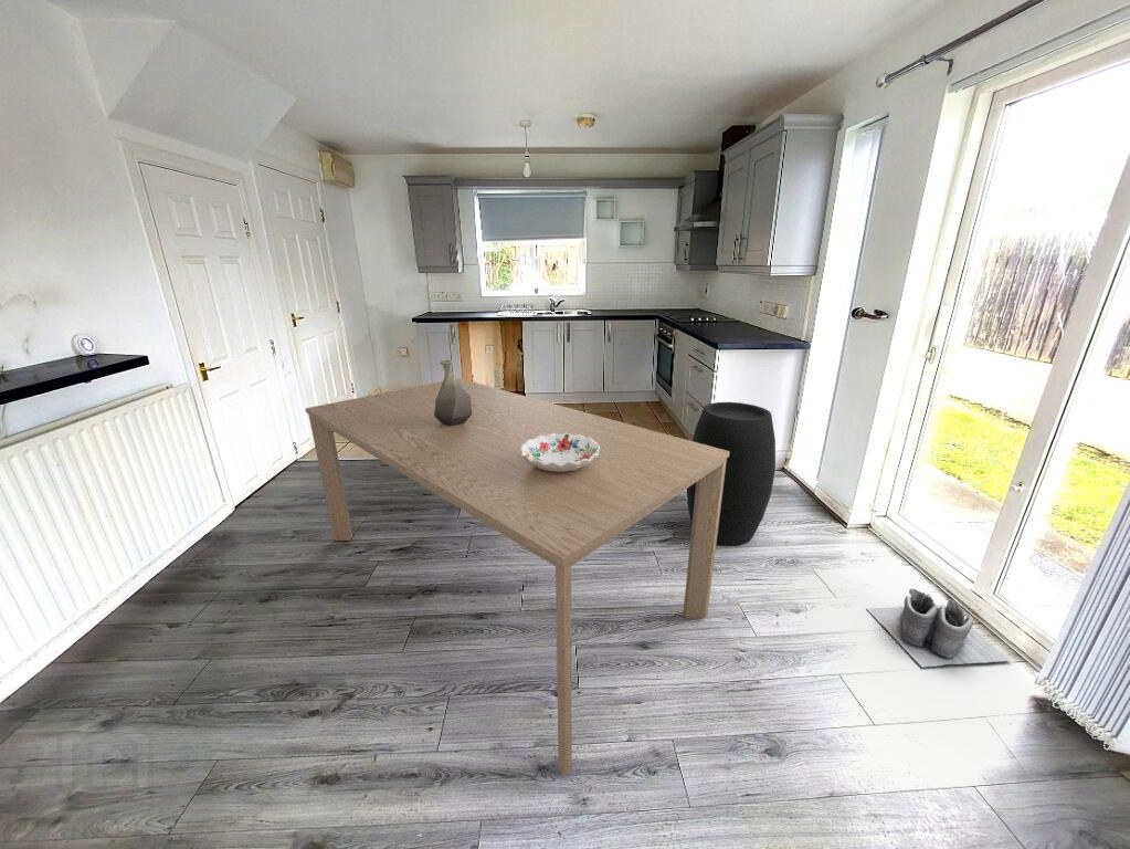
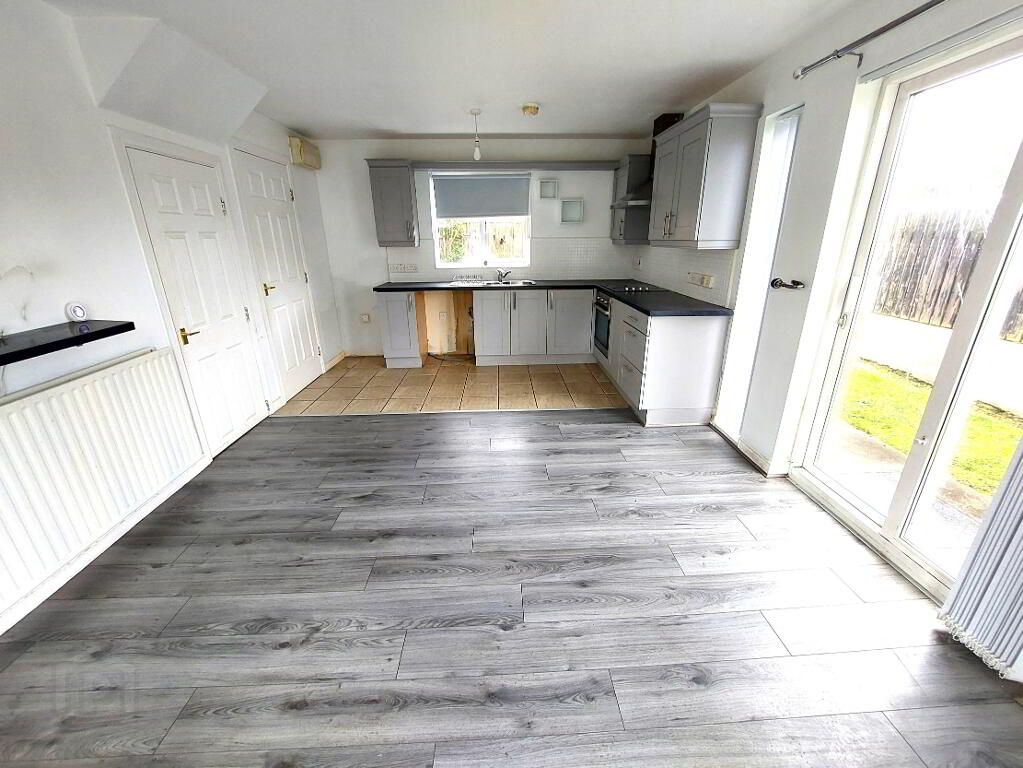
- decorative bowl [520,433,600,472]
- boots [866,588,1012,669]
- trash bin [686,401,777,547]
- vase [434,359,472,426]
- dining table [305,377,730,777]
